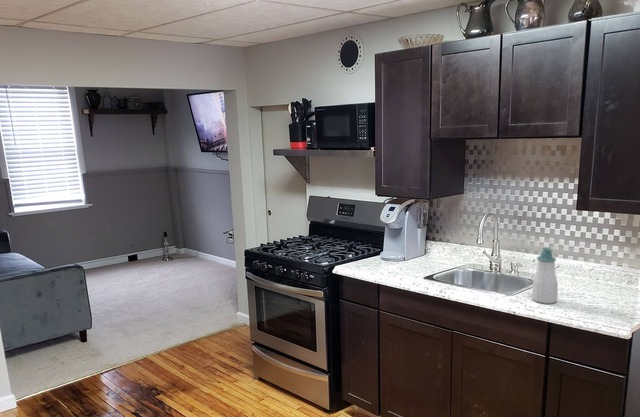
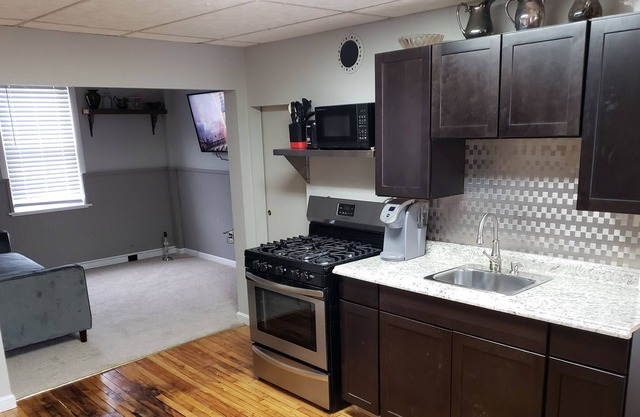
- soap bottle [531,246,559,305]
